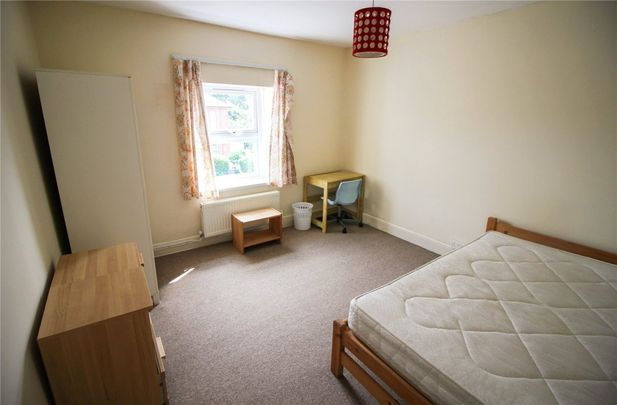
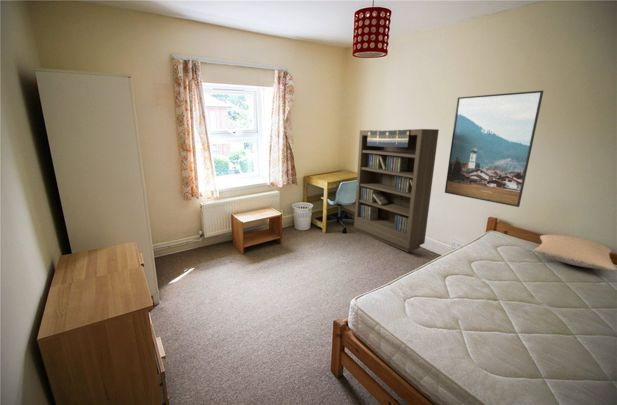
+ bookcase [353,128,440,253]
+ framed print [444,90,544,208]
+ pillow [532,234,617,272]
